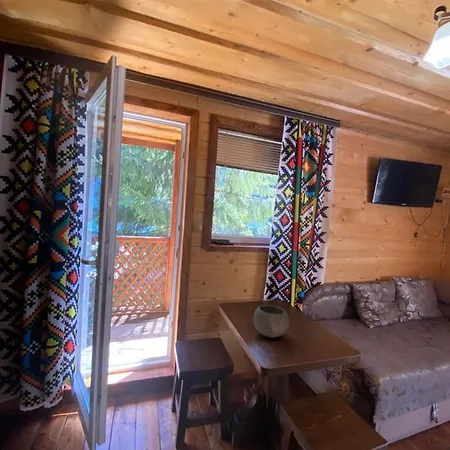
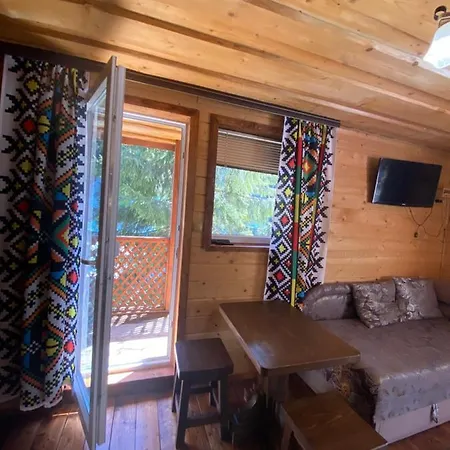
- bowl [252,304,290,338]
